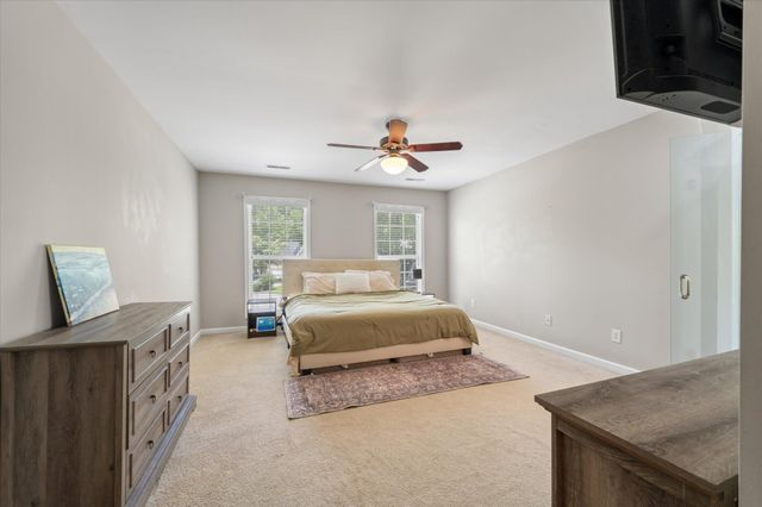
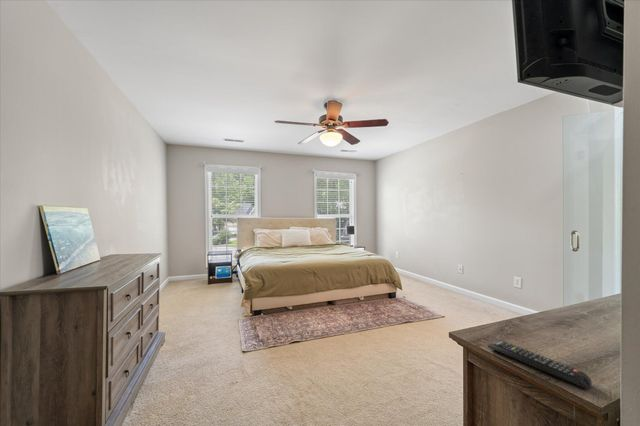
+ remote control [487,339,593,390]
